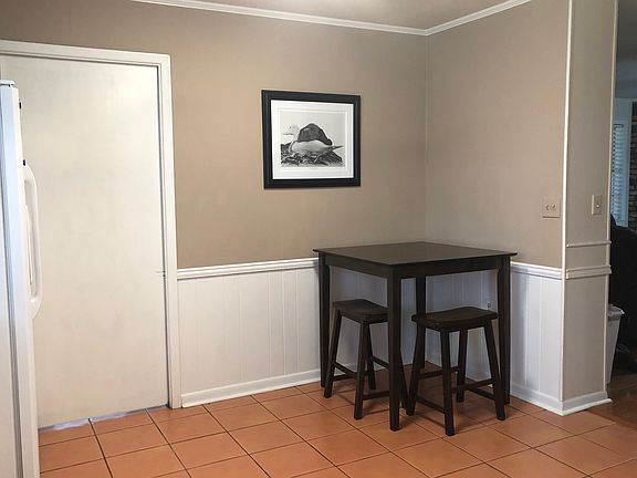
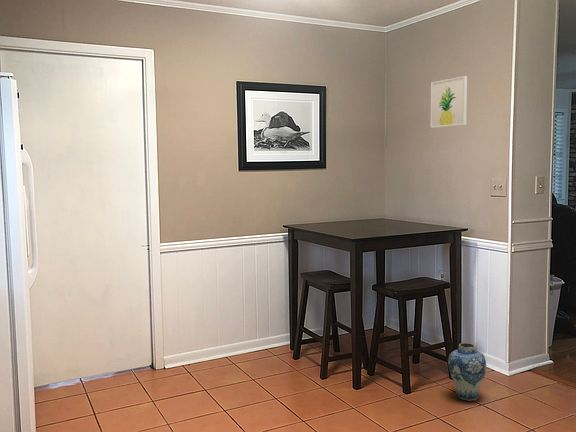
+ wall art [429,75,468,129]
+ vase [447,342,488,402]
